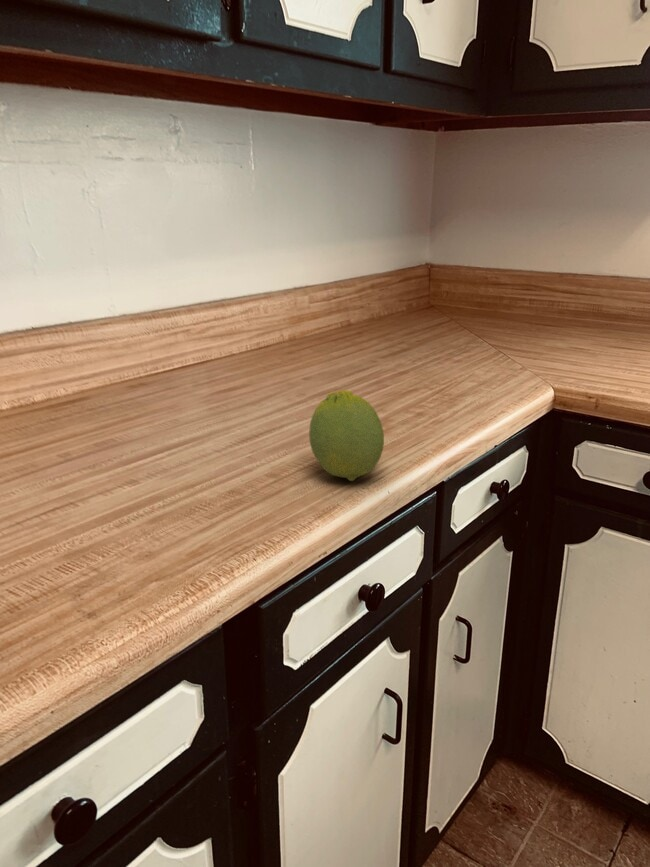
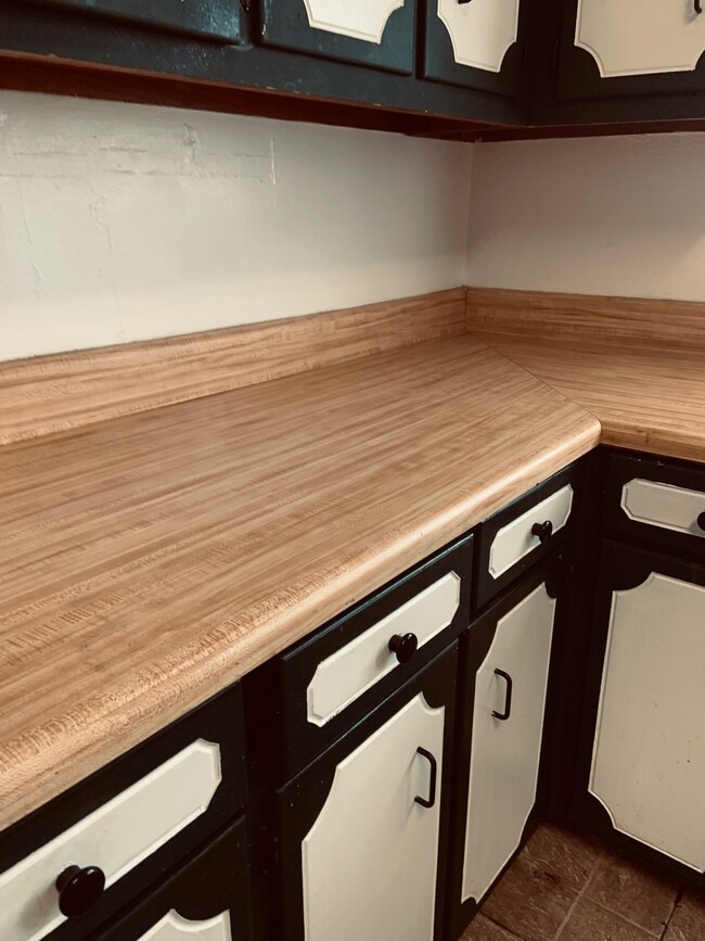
- fruit [308,389,385,482]
